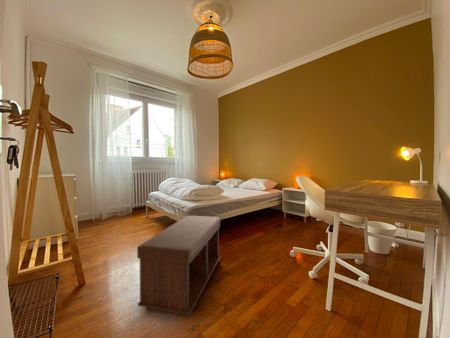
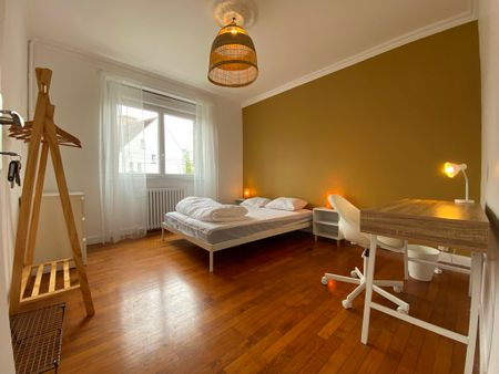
- bench [136,215,221,318]
